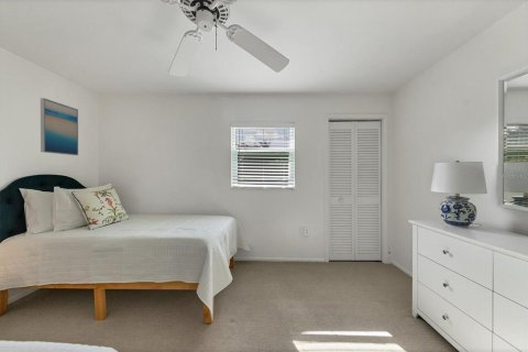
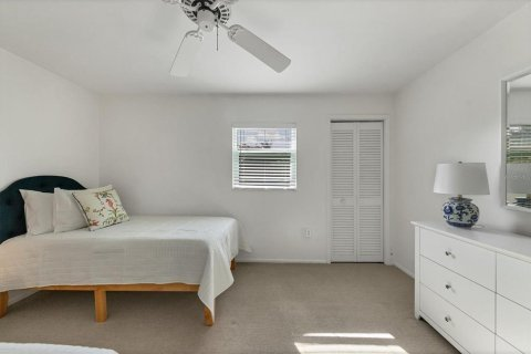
- wall art [40,97,79,156]
